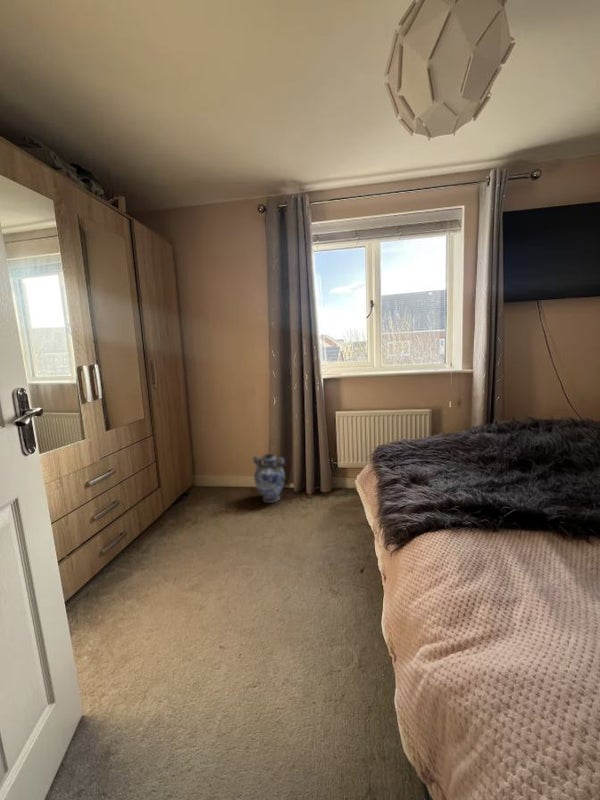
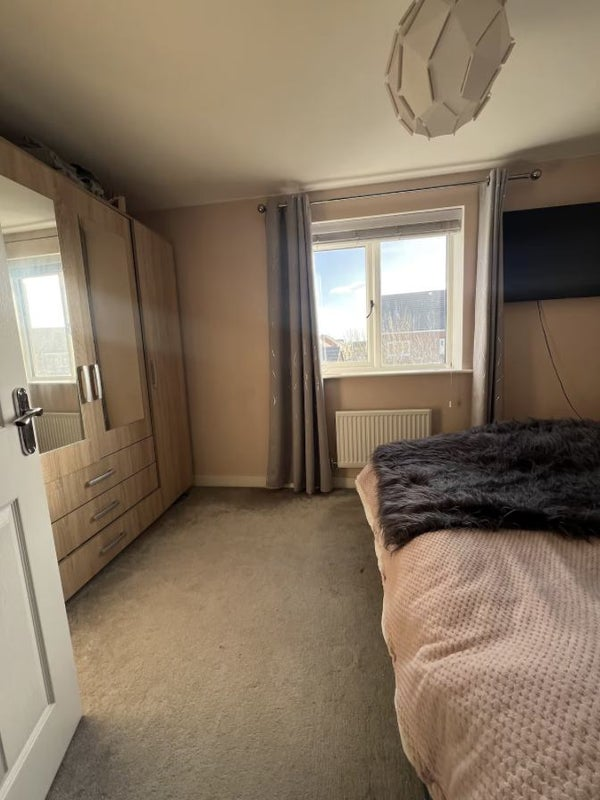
- vase [252,453,287,504]
